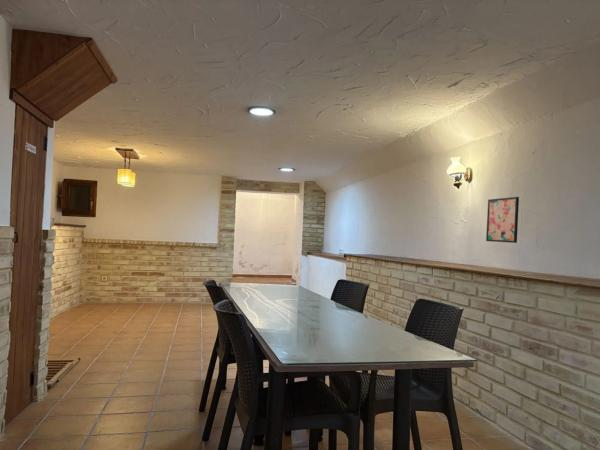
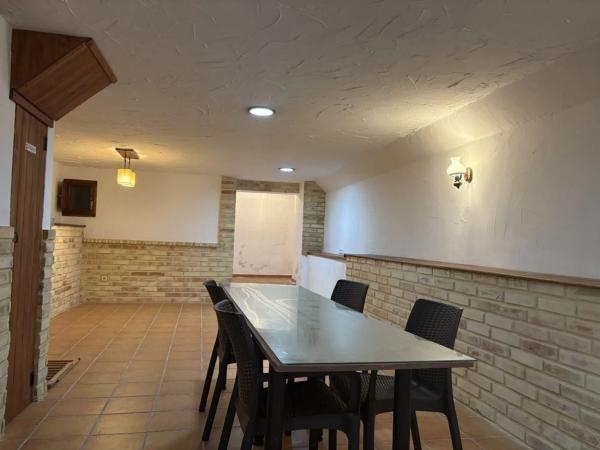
- wall art [485,196,520,244]
